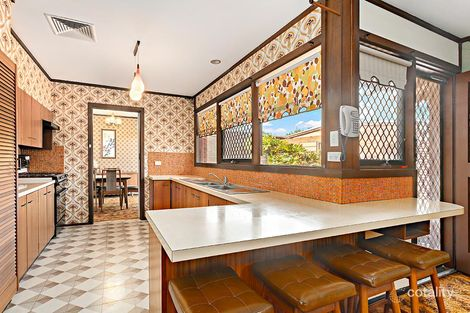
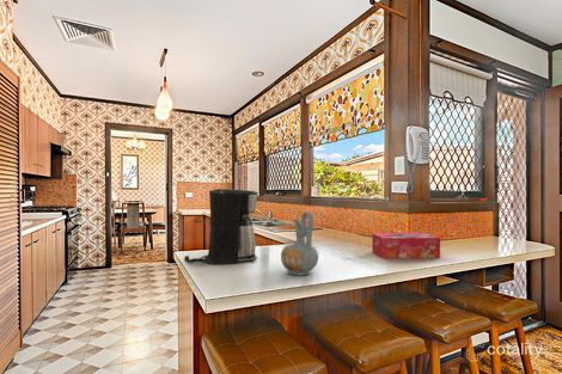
+ coffee maker [183,188,259,265]
+ tissue box [371,232,441,259]
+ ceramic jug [280,210,319,276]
